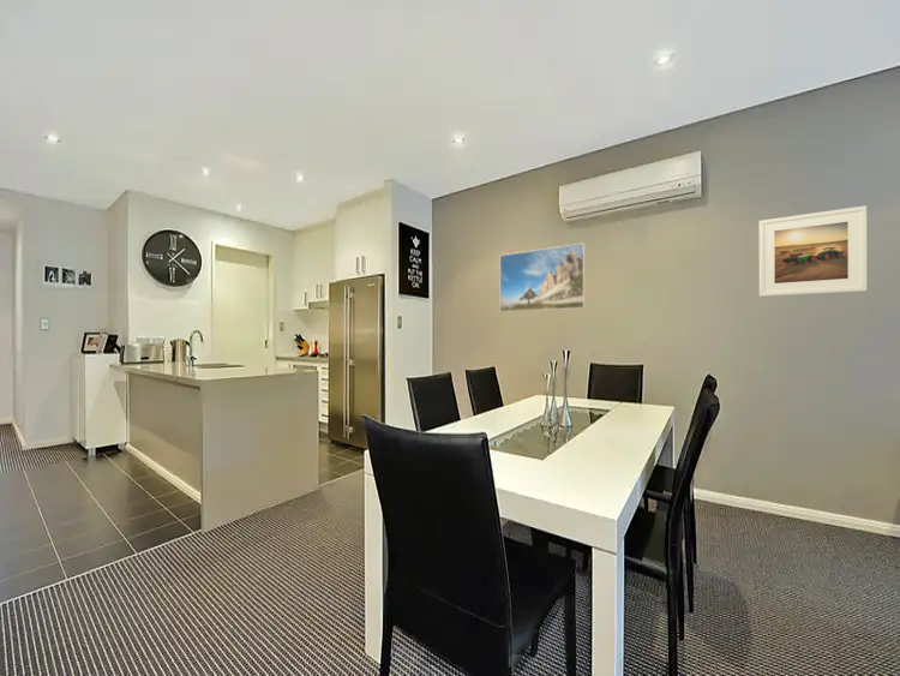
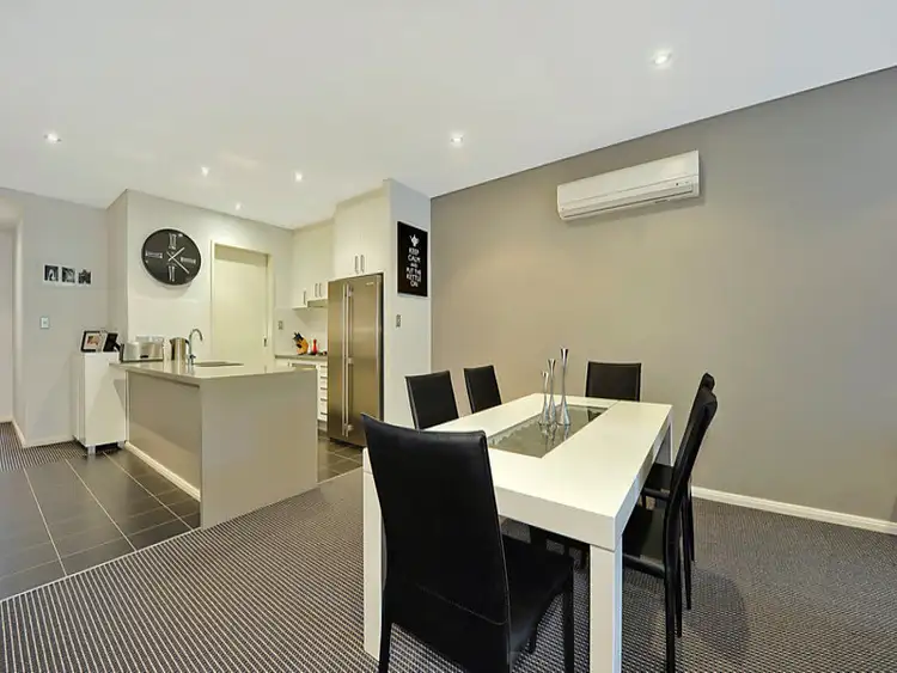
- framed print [758,204,868,298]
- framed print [499,243,586,313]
